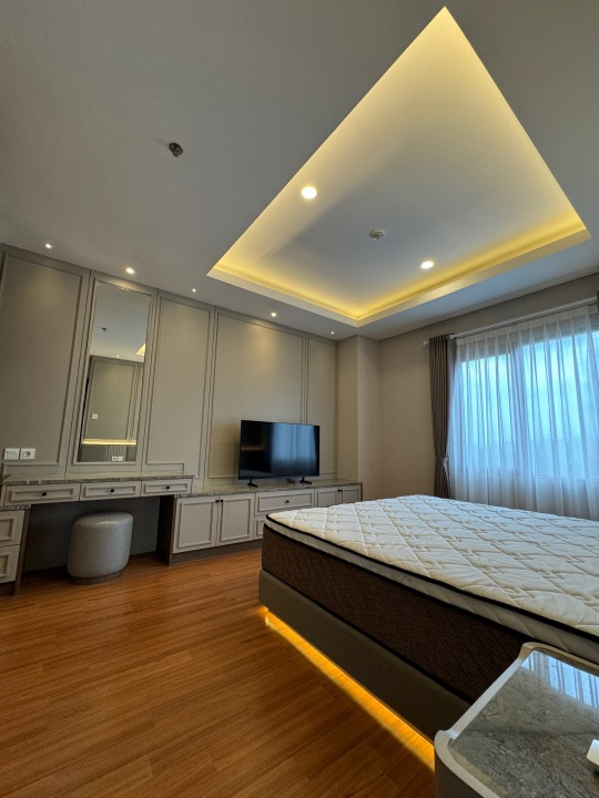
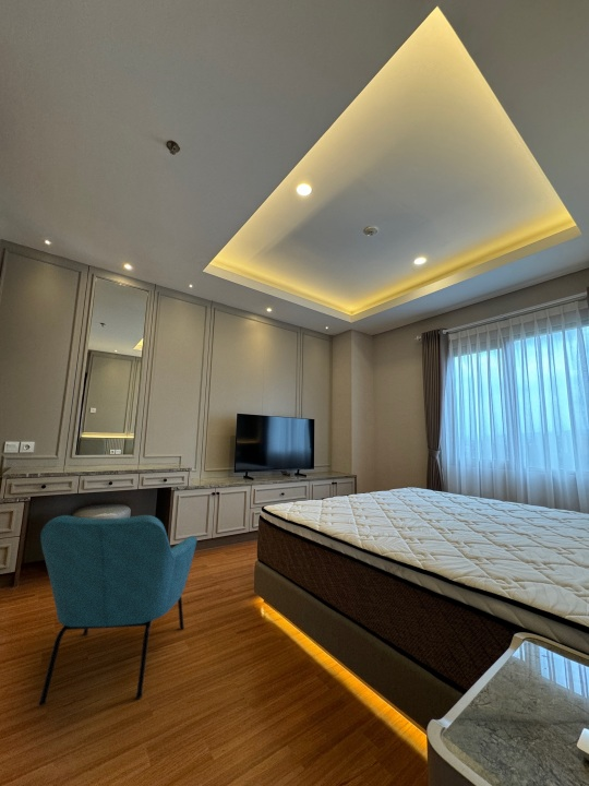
+ armchair [37,514,199,706]
